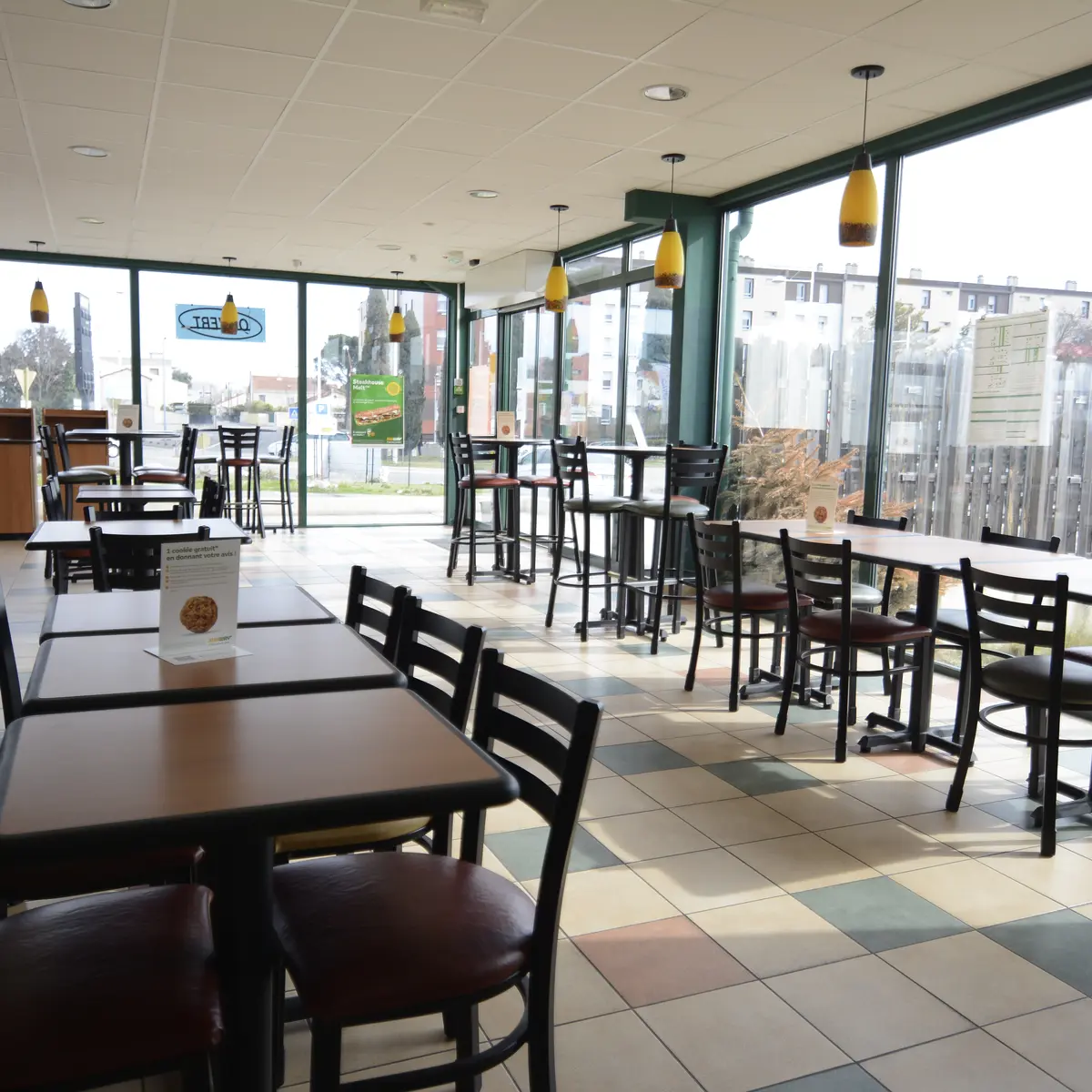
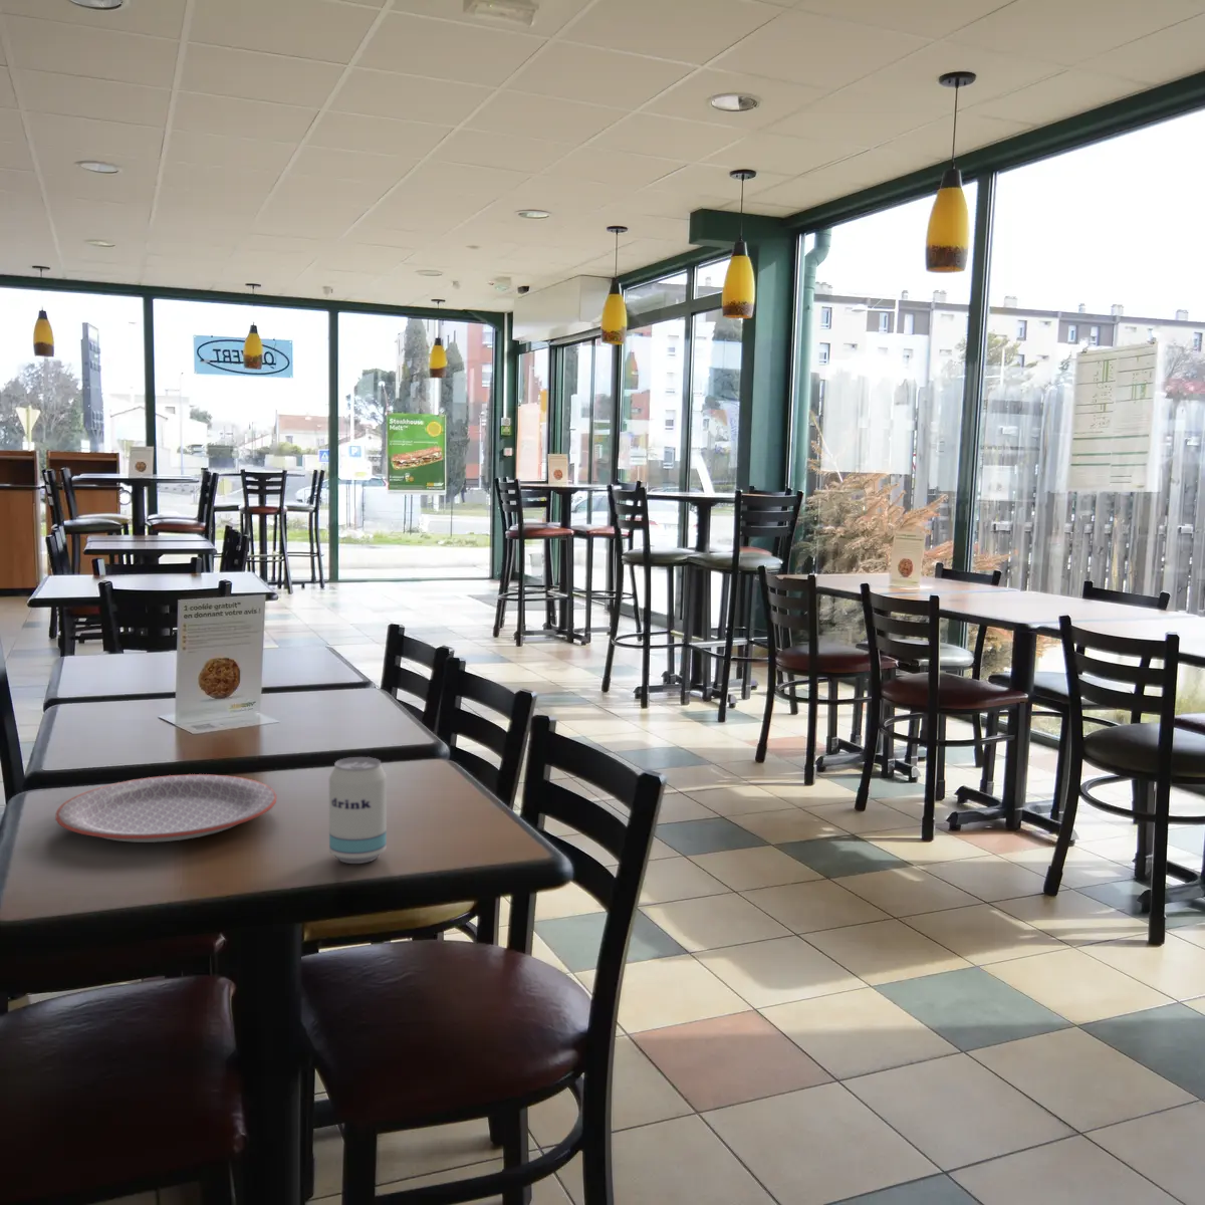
+ plate [54,774,278,843]
+ beverage can [329,756,387,865]
